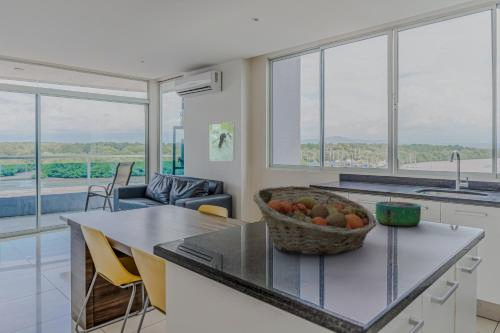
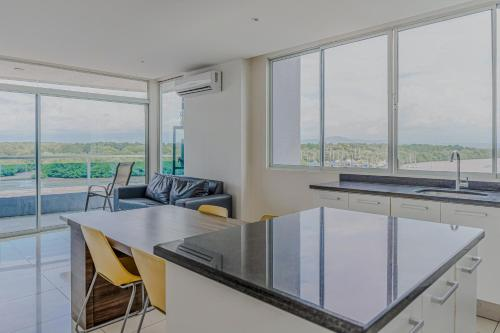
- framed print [208,121,236,162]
- decorative bowl [374,200,422,227]
- fruit basket [252,185,377,256]
